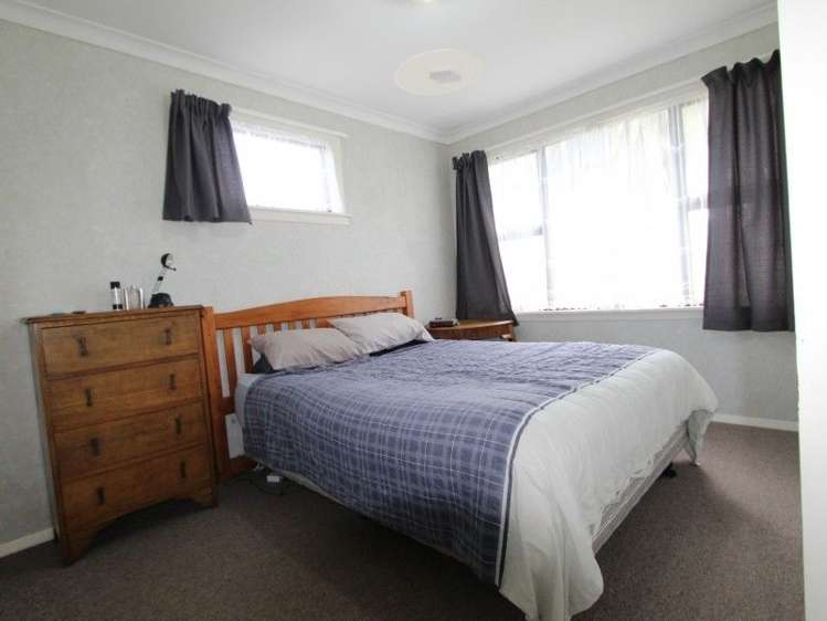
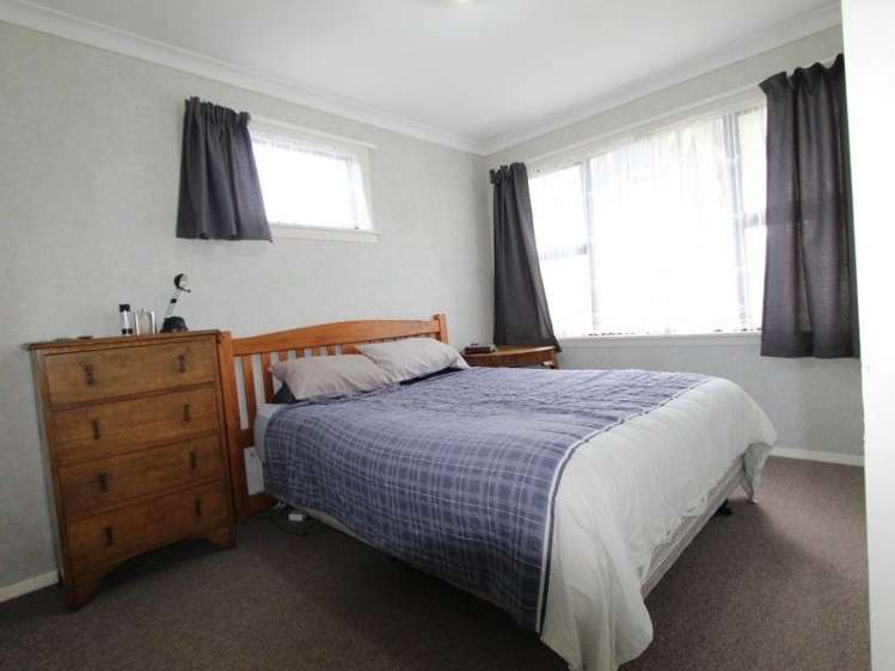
- ceiling light [393,48,485,96]
